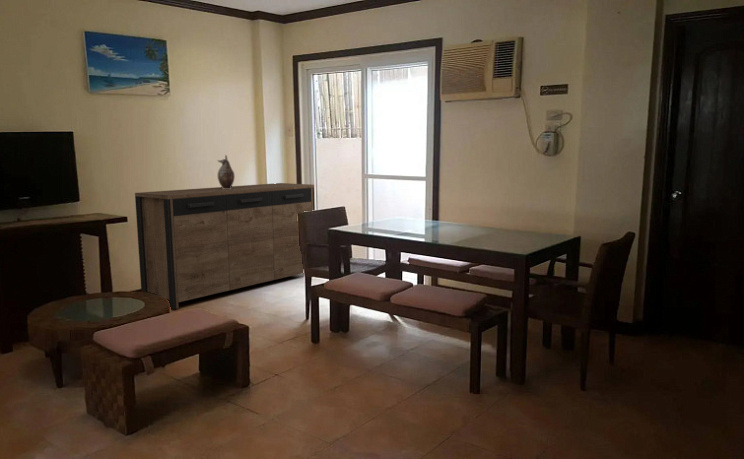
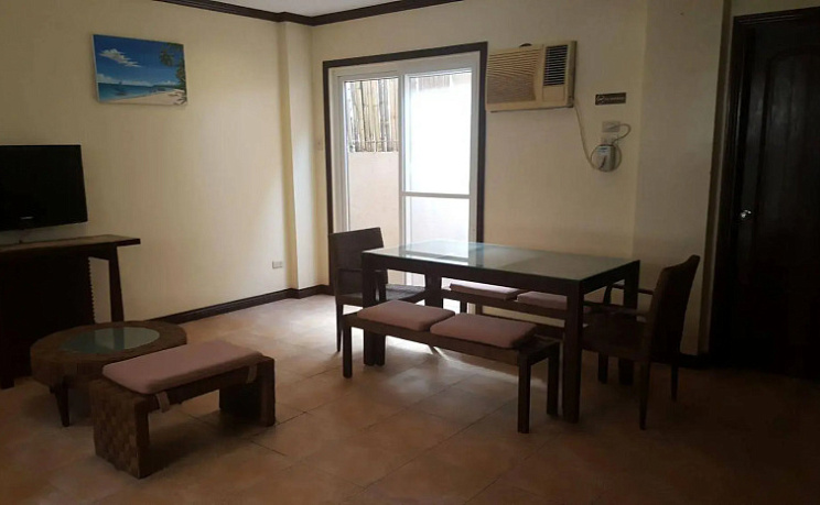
- sideboard [134,182,316,310]
- decorative vase [217,154,236,189]
